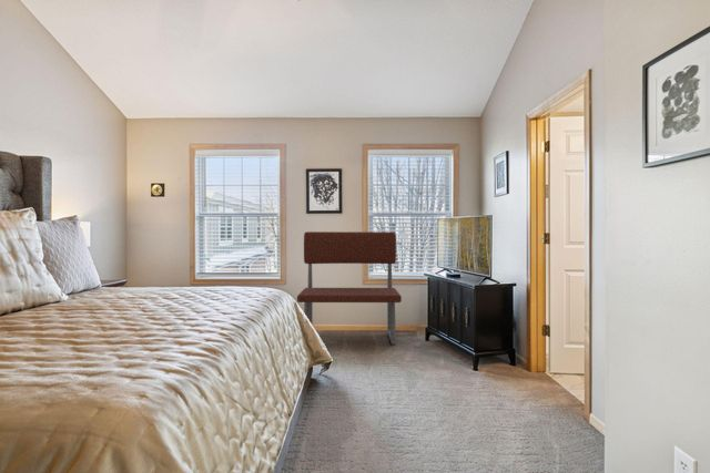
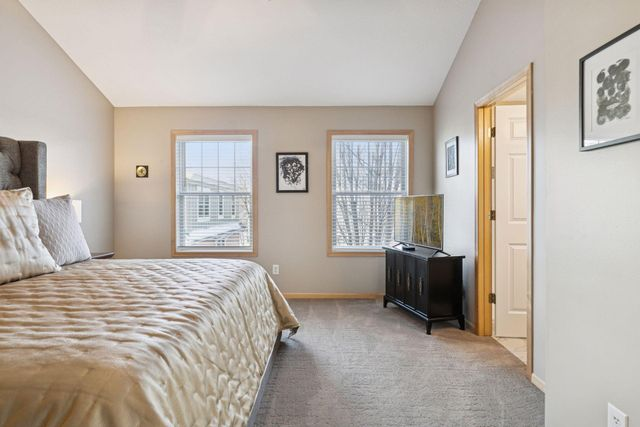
- bench [296,230,403,346]
